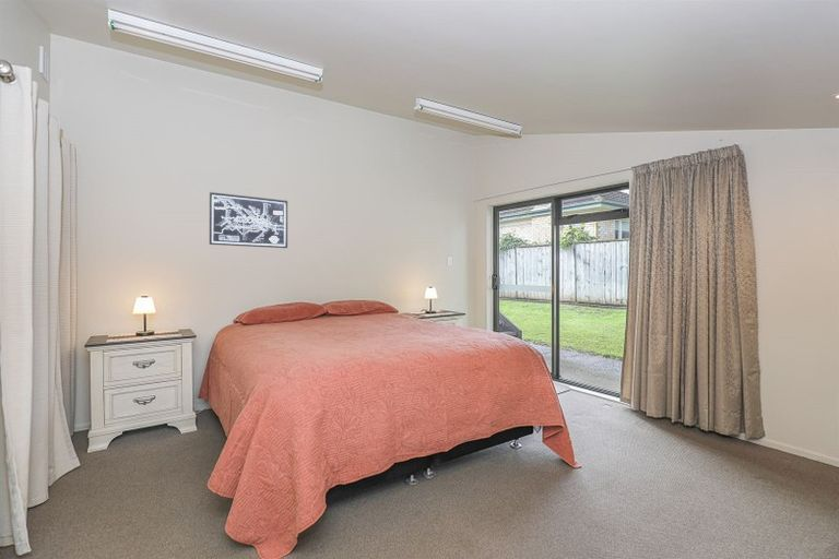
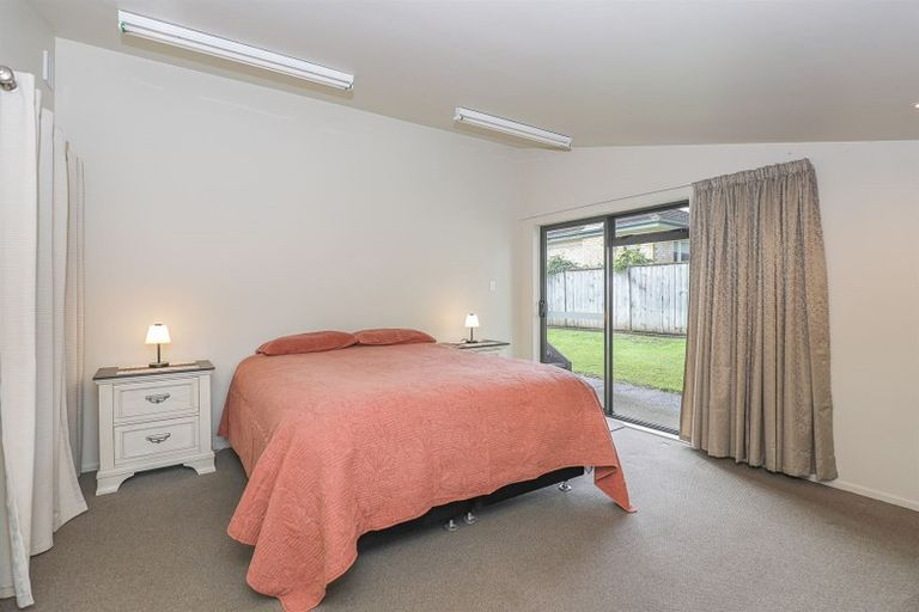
- wall art [209,191,288,249]
